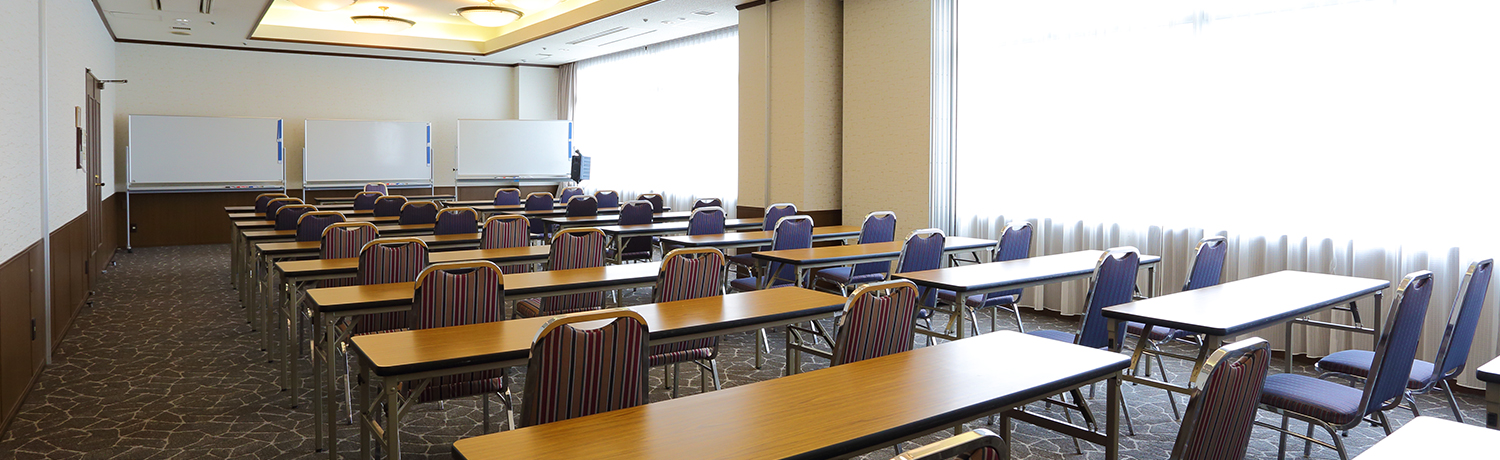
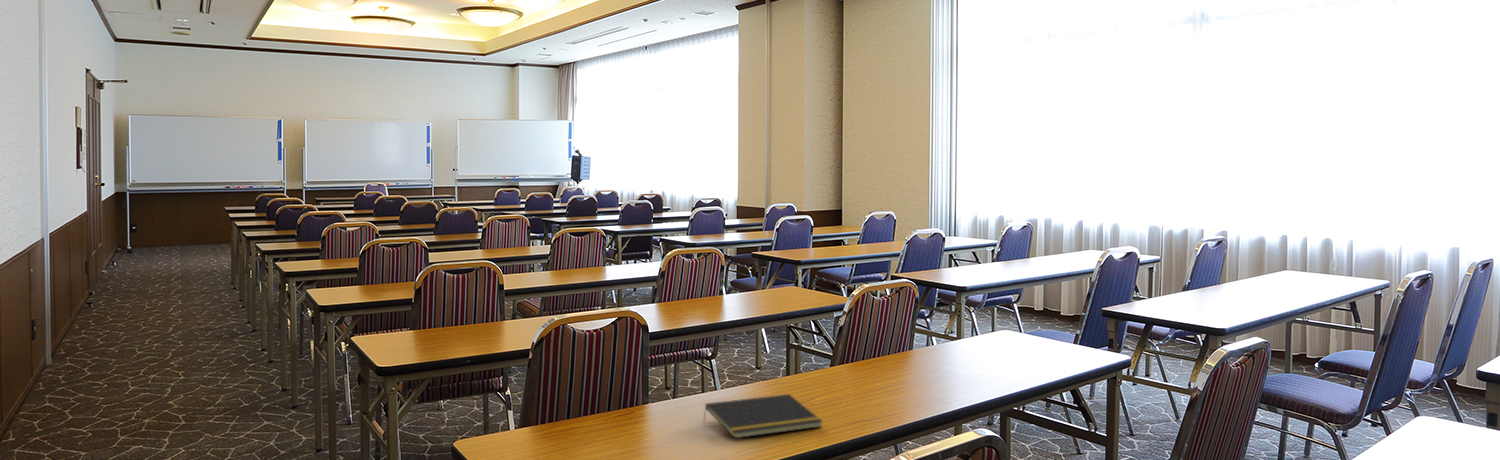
+ notepad [702,393,824,439]
